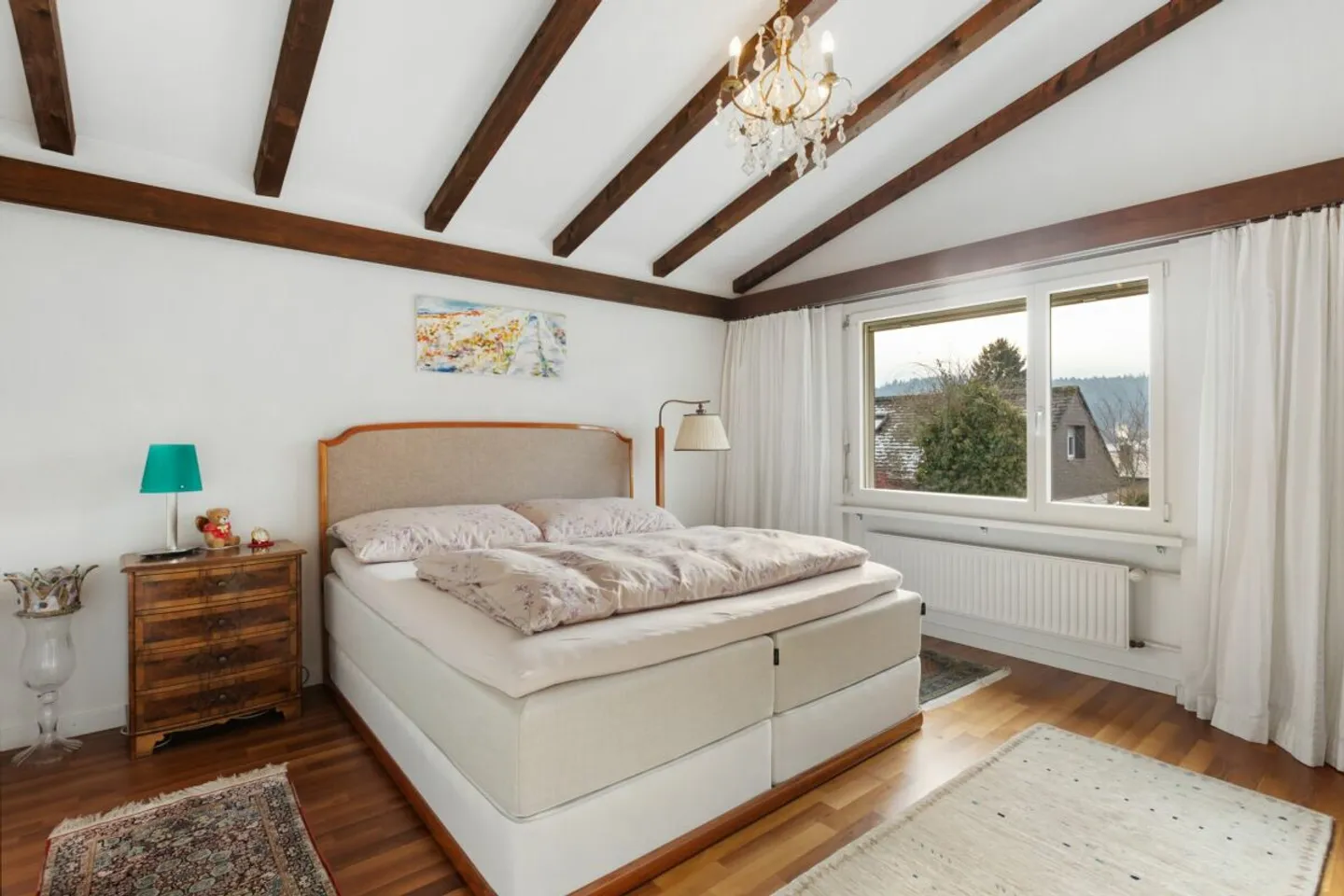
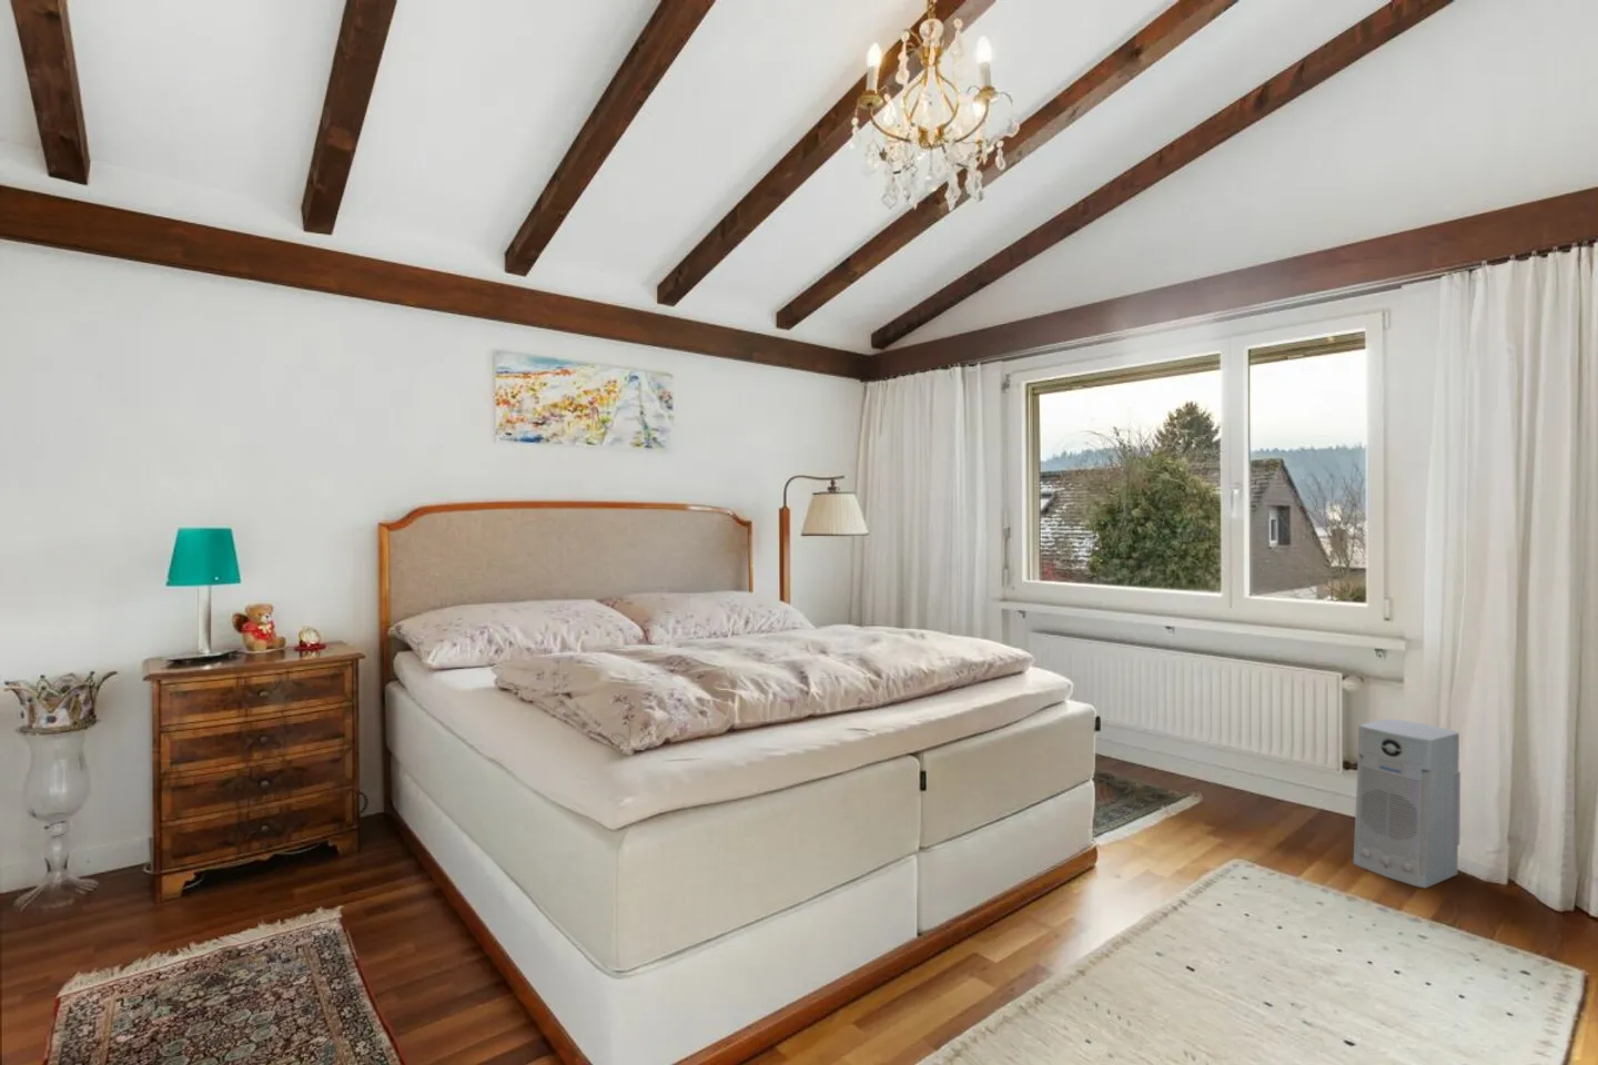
+ air purifier [1352,718,1461,890]
